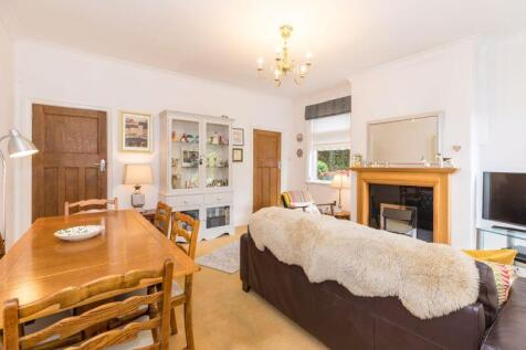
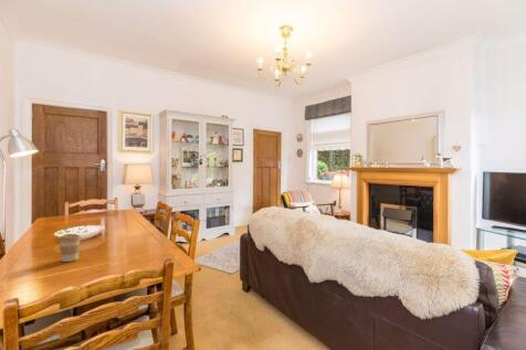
+ coffee cup [57,233,82,263]
